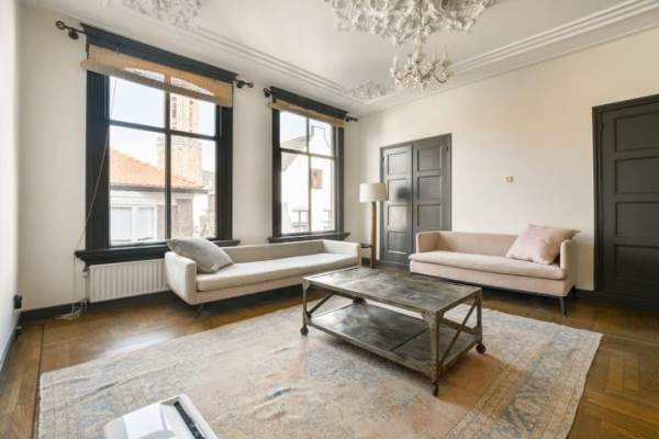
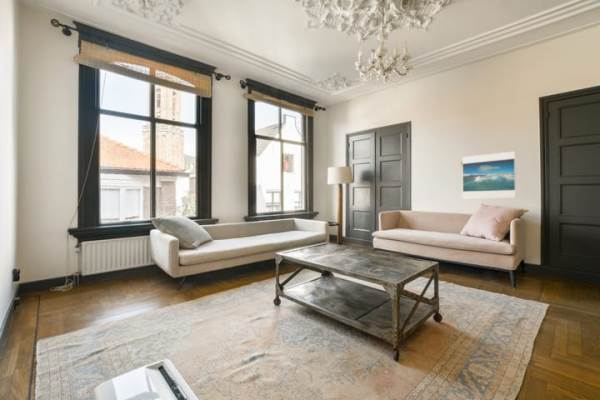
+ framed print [461,150,517,199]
